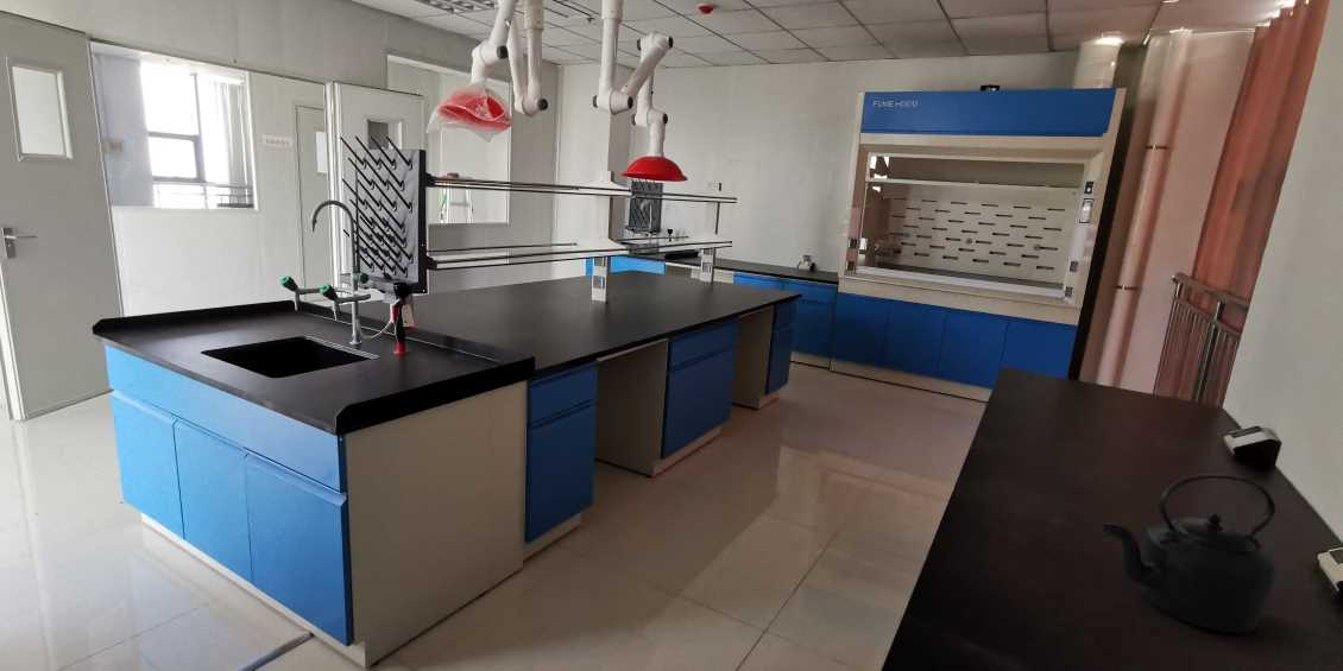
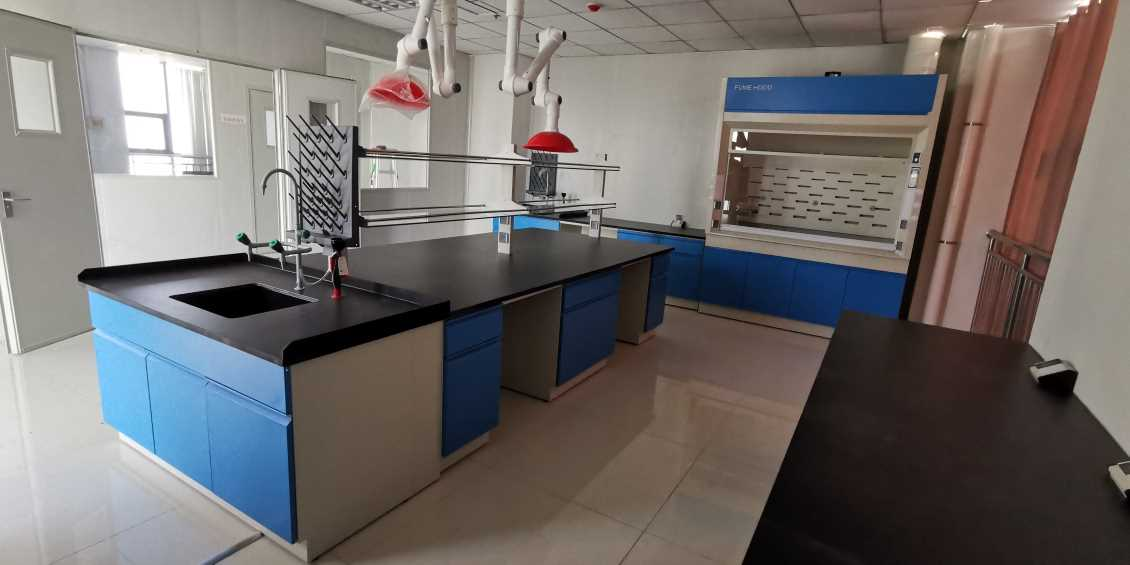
- kettle [1101,473,1276,634]
